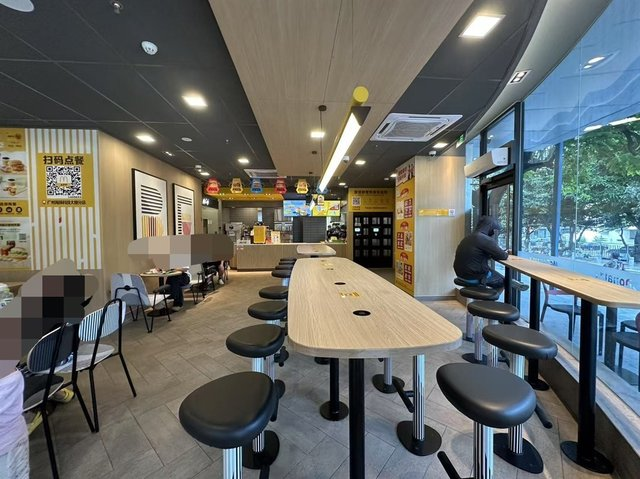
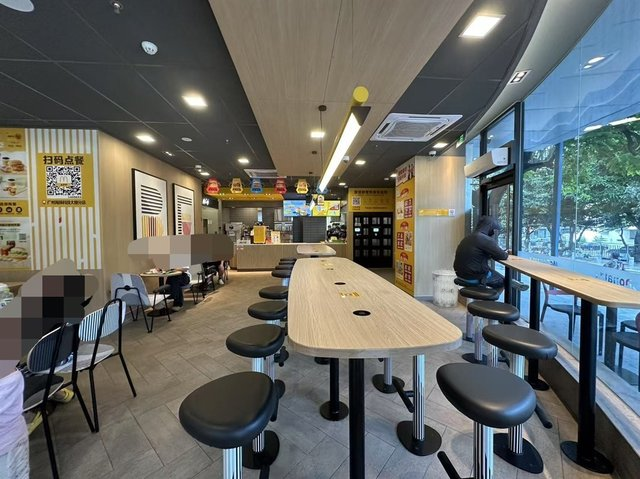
+ trash can [431,268,459,309]
